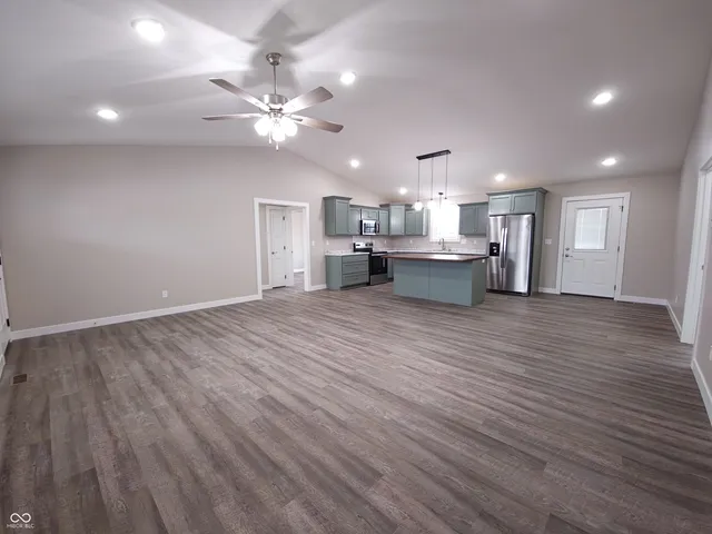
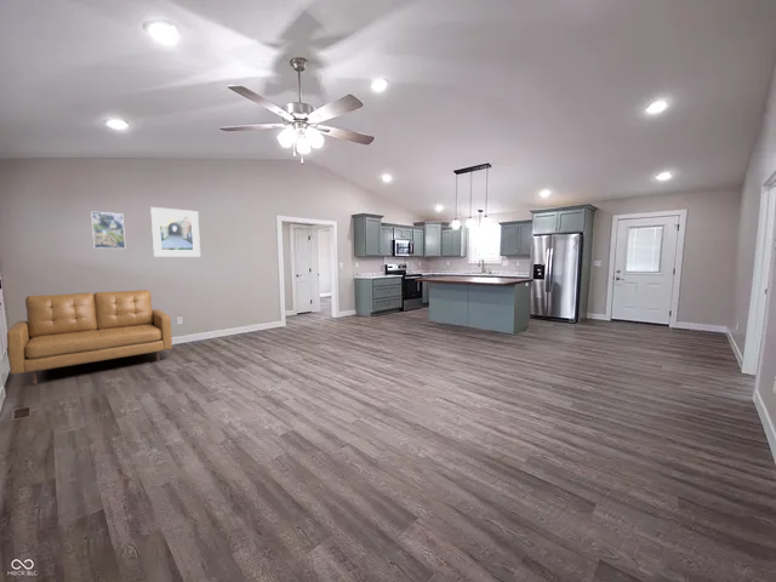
+ sofa [6,289,173,386]
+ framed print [149,206,201,258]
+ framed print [90,210,126,250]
